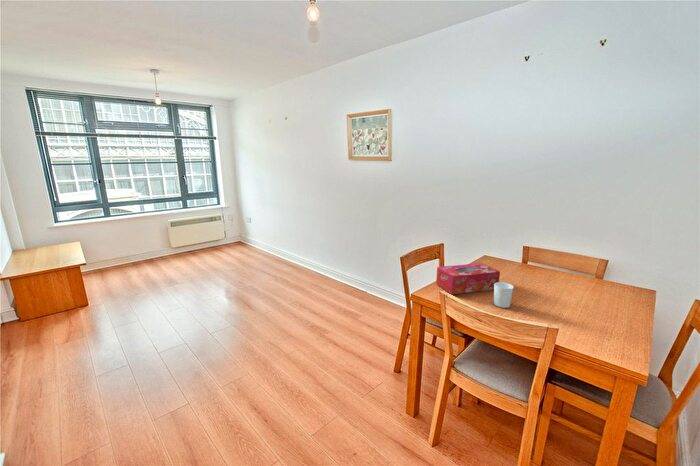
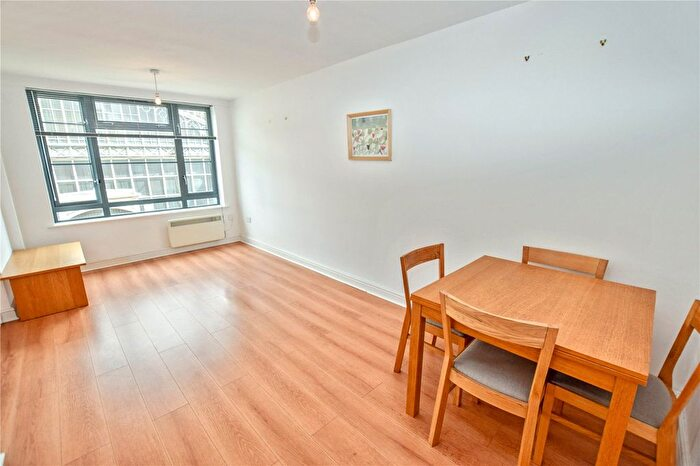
- cup [493,281,514,309]
- tissue box [435,262,501,295]
